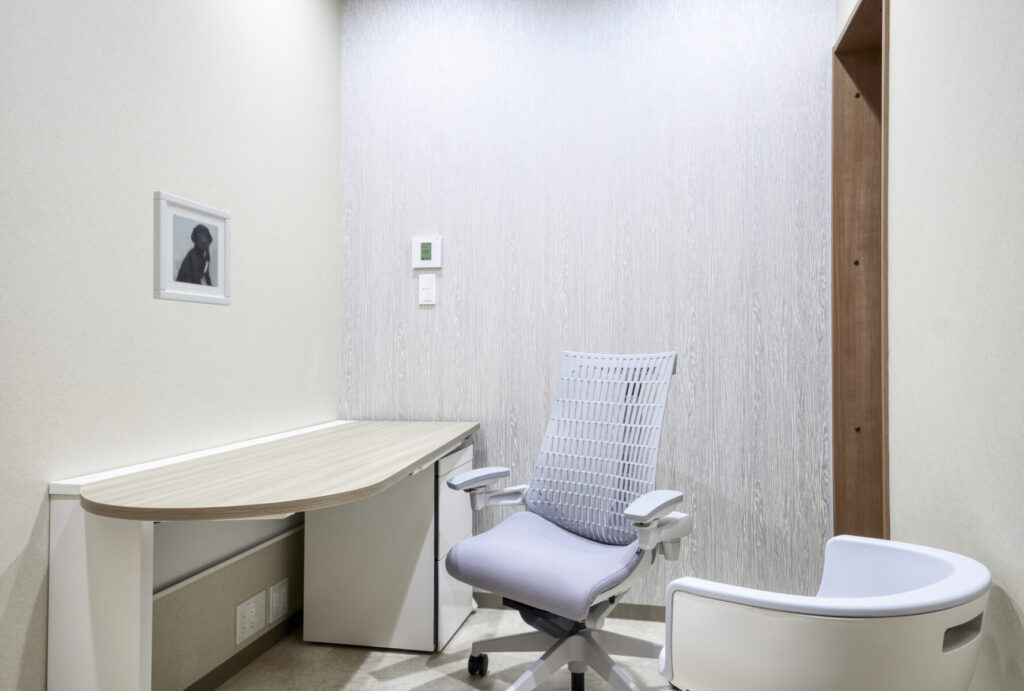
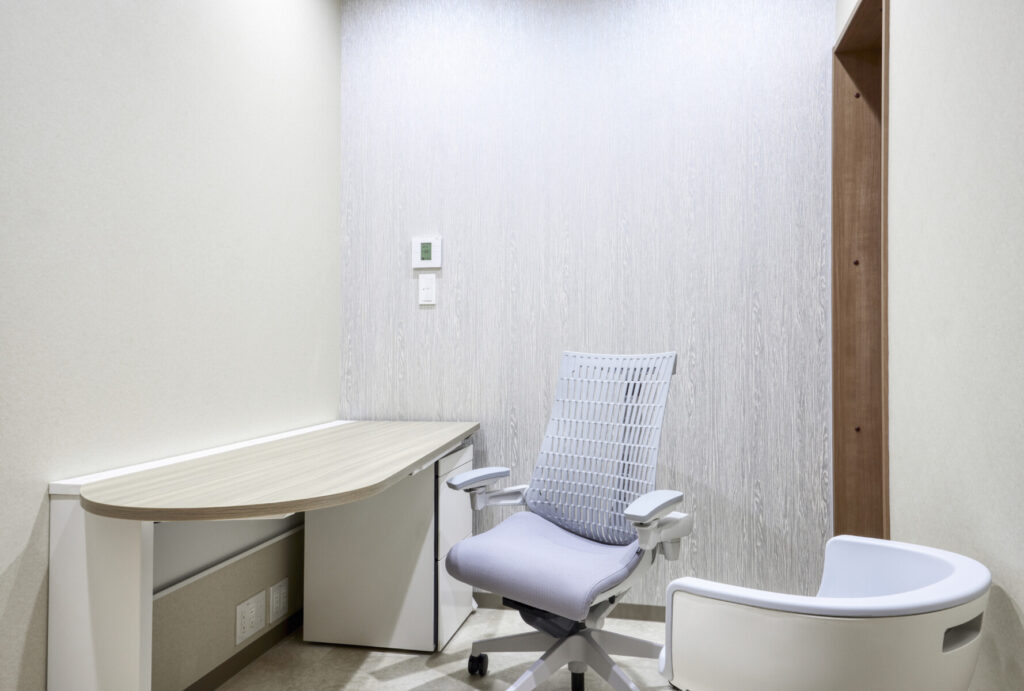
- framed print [152,190,232,307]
